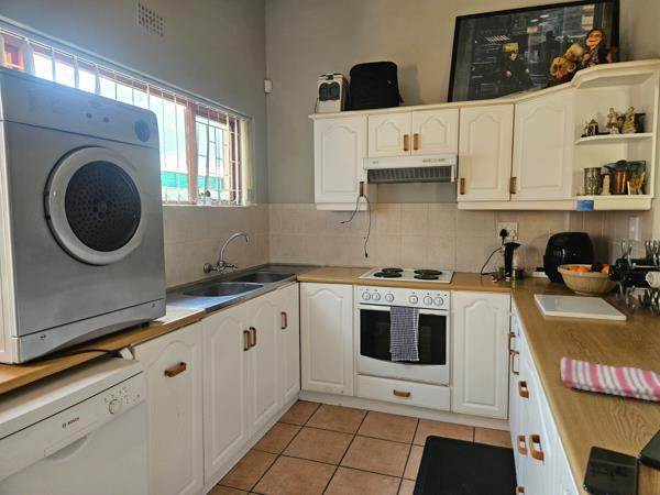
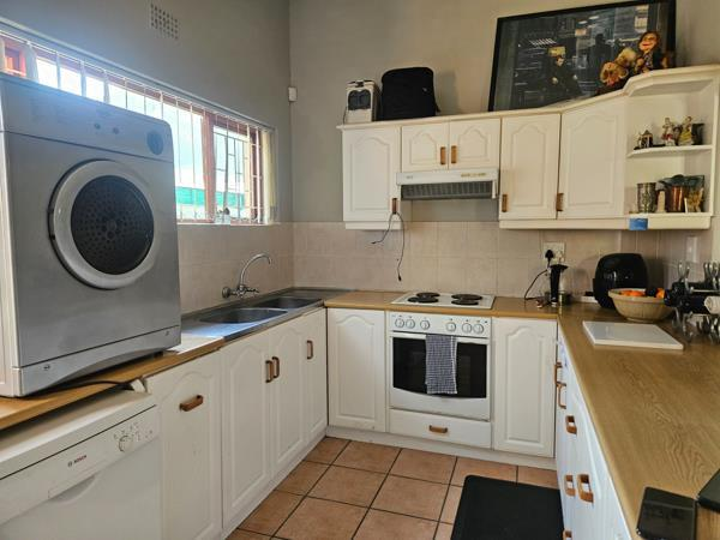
- dish towel [560,355,660,402]
